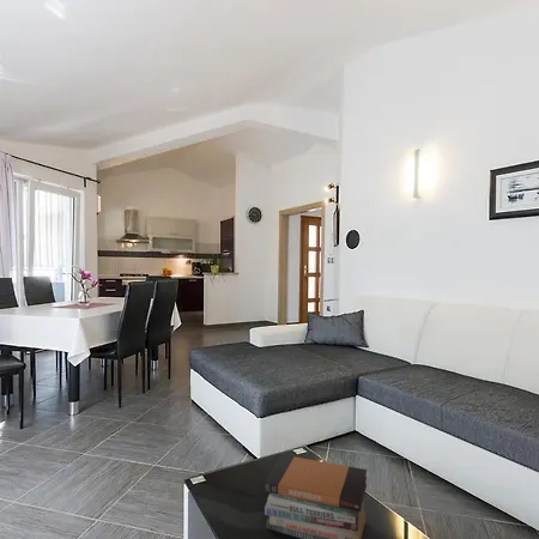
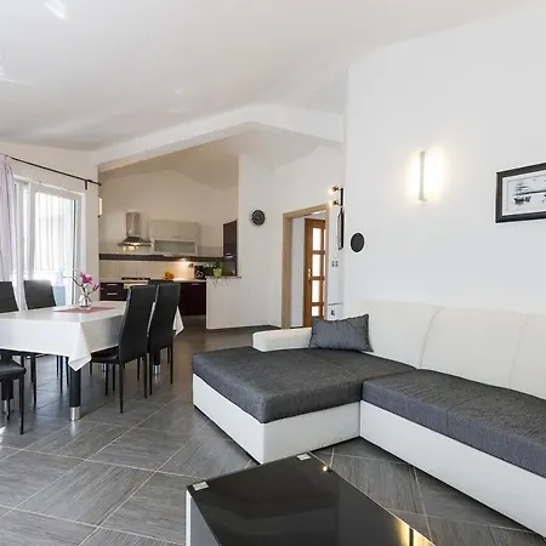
- book stack [262,454,368,539]
